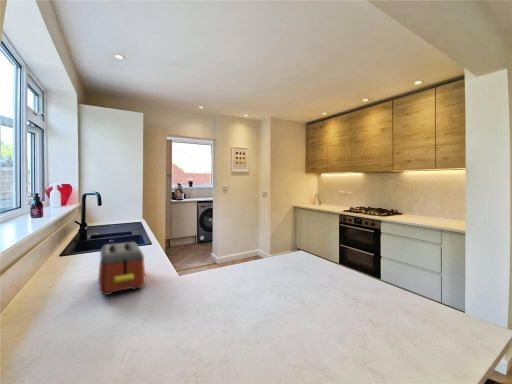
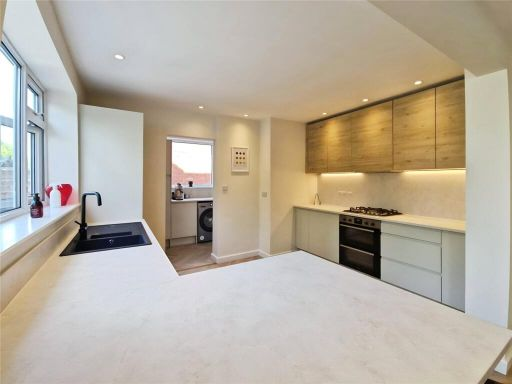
- toaster [97,241,147,296]
